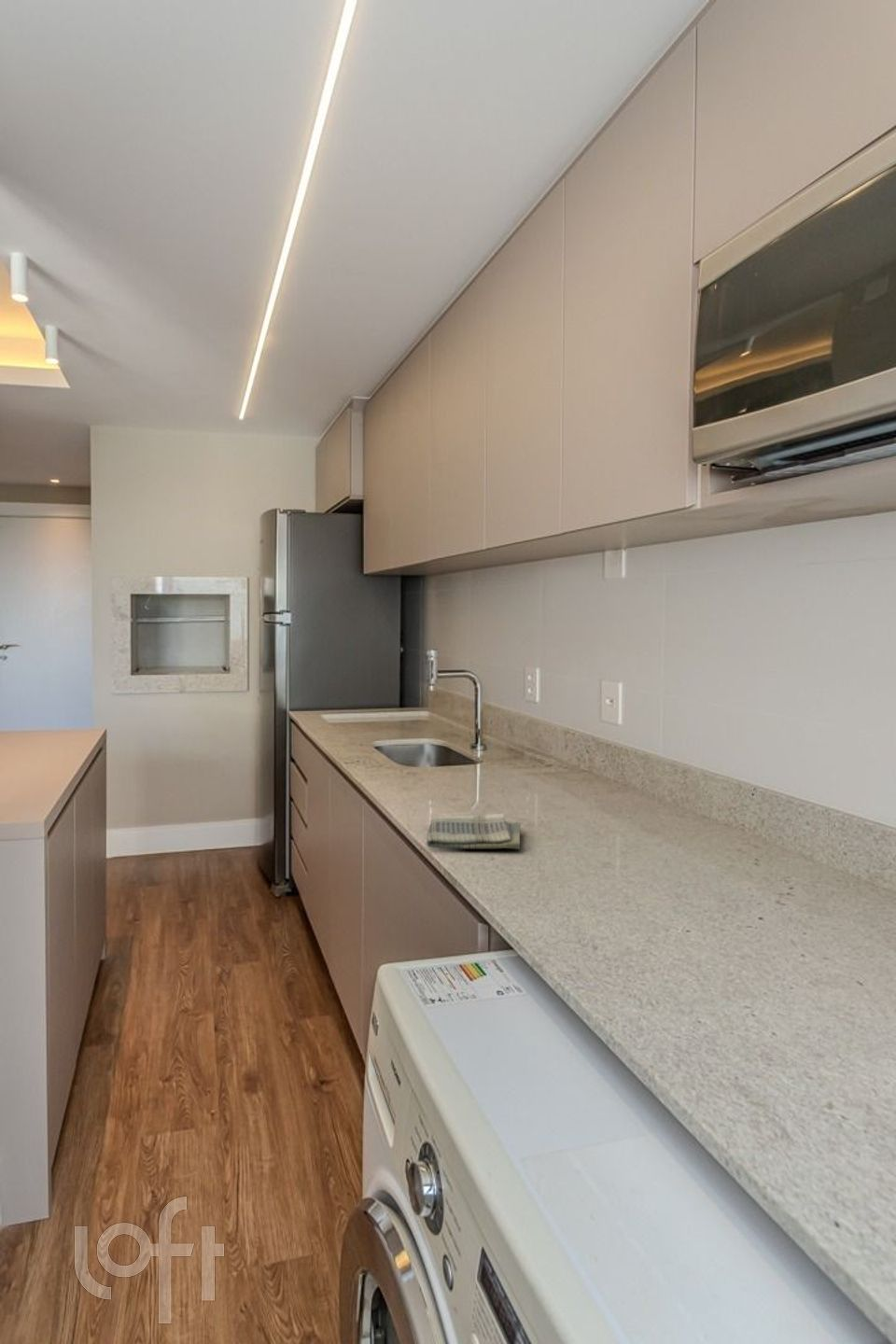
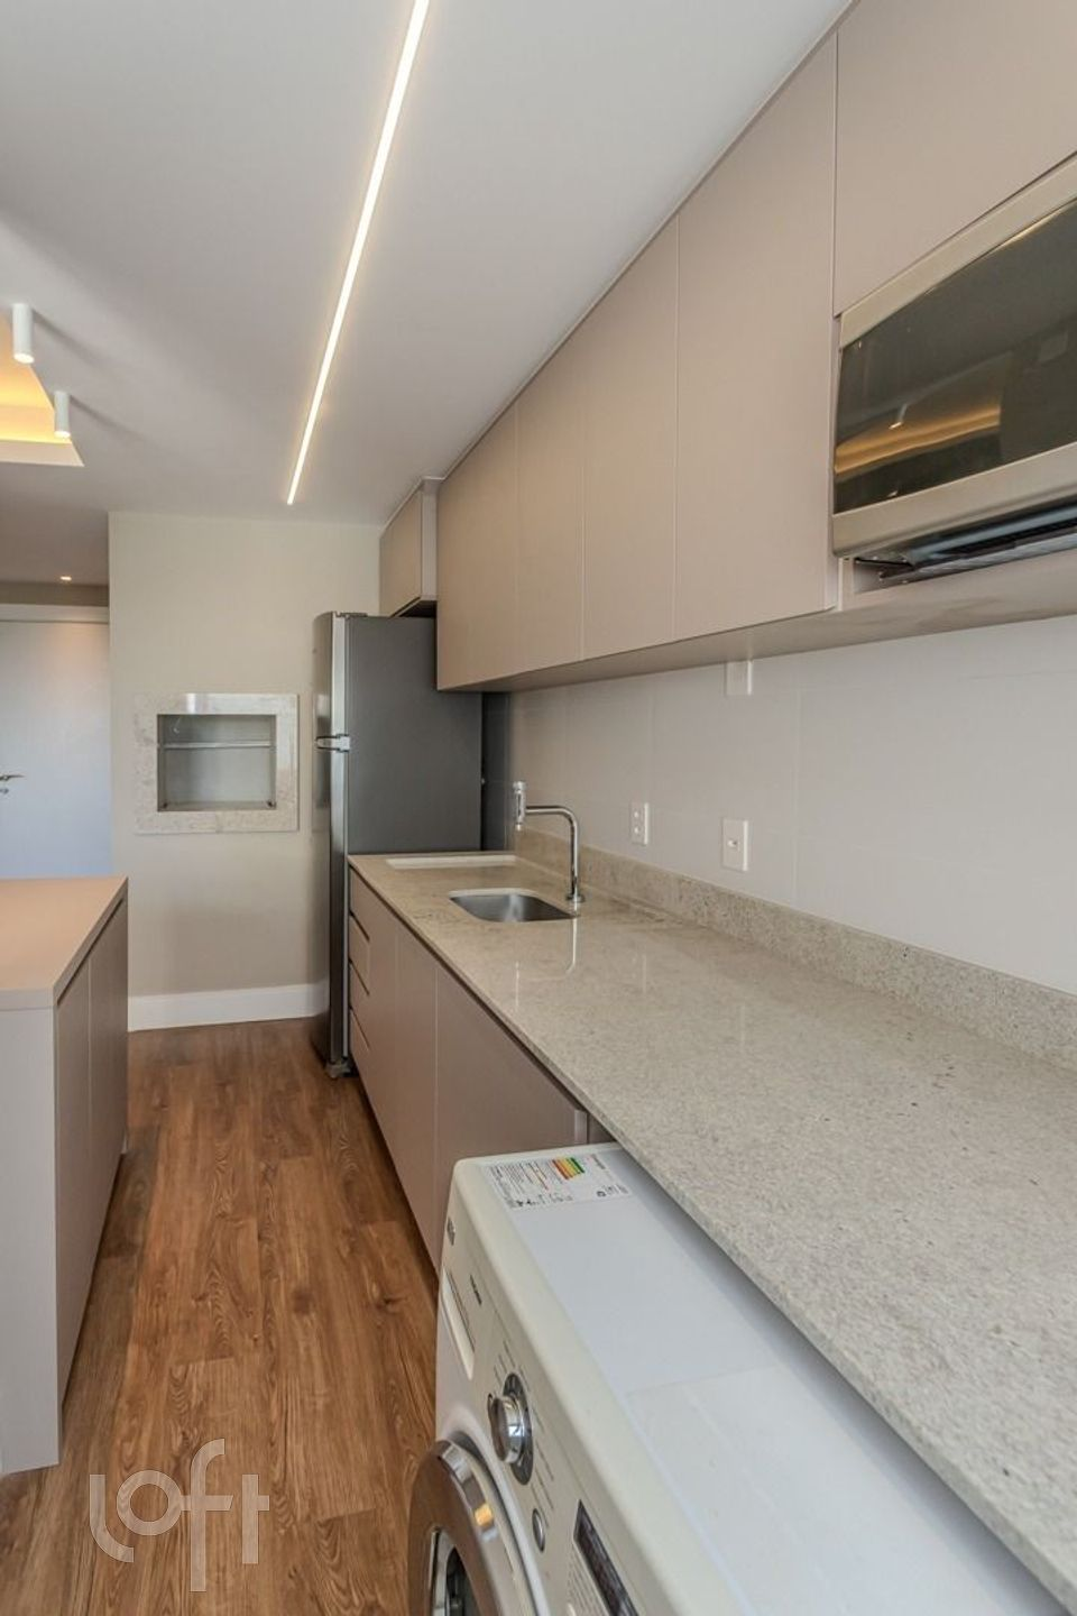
- dish towel [426,813,522,850]
